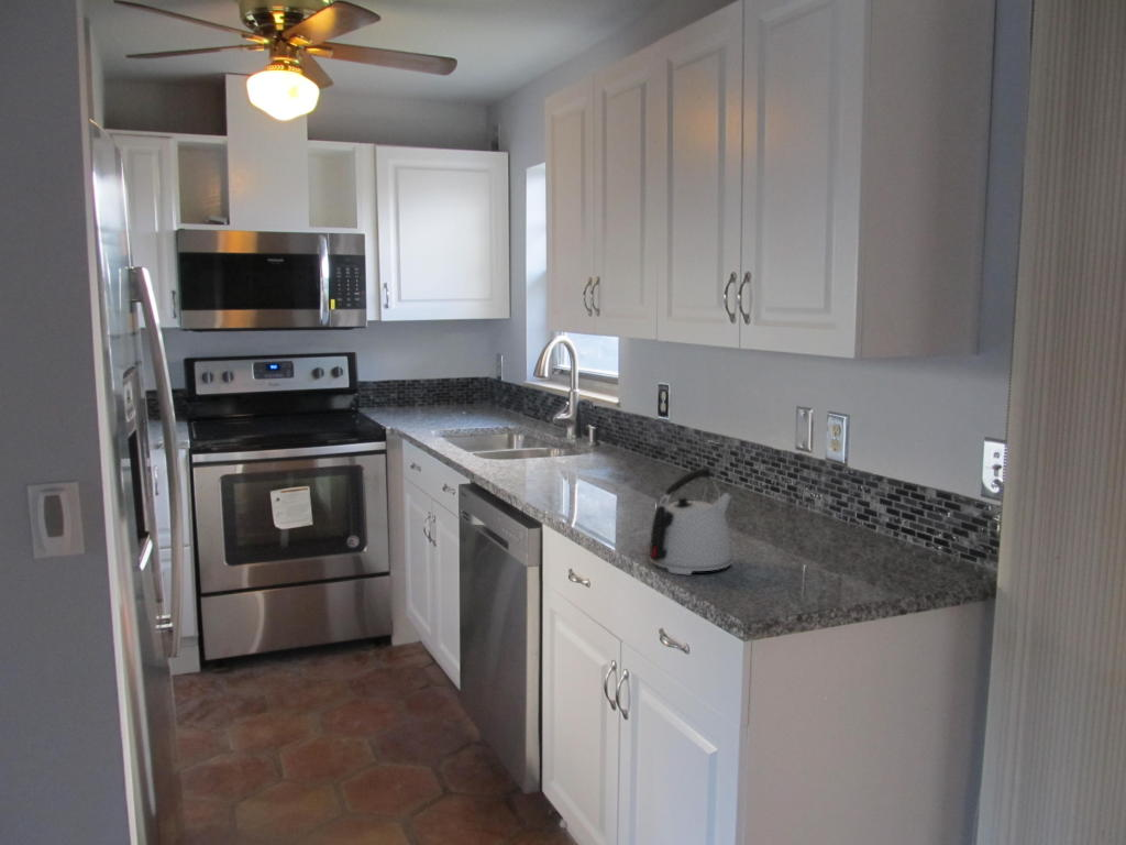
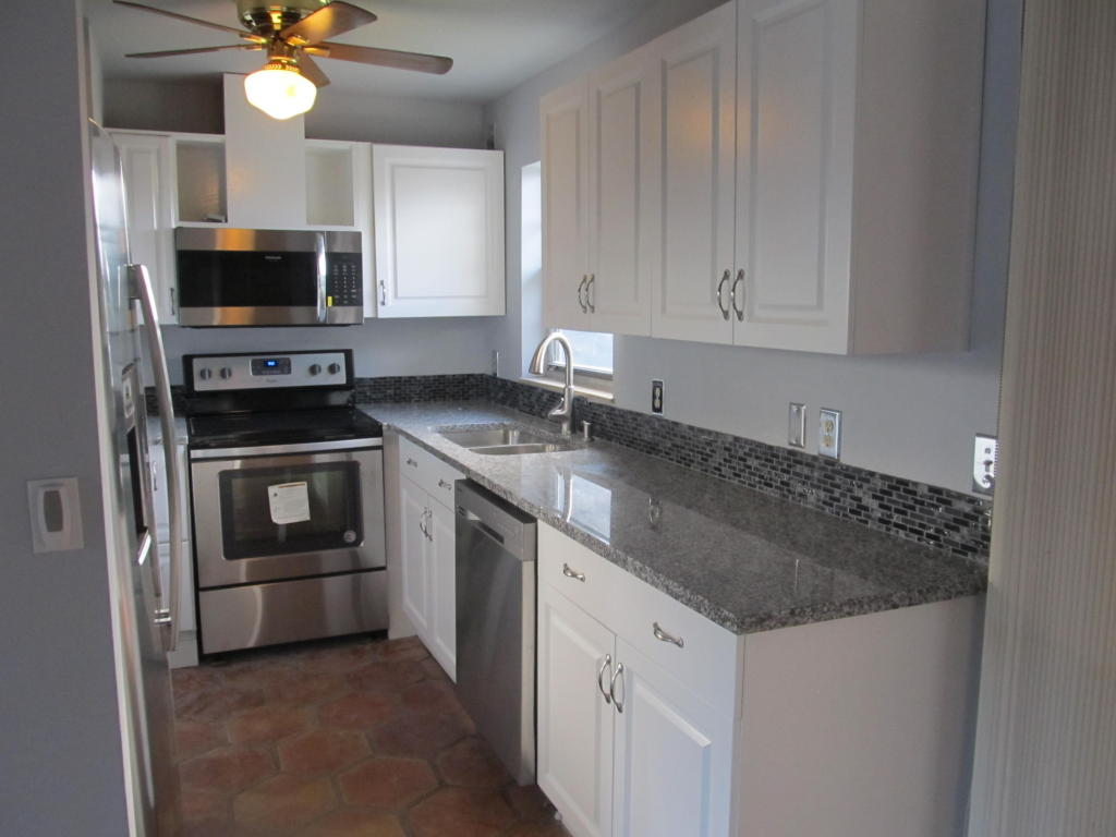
- kettle [648,467,733,575]
